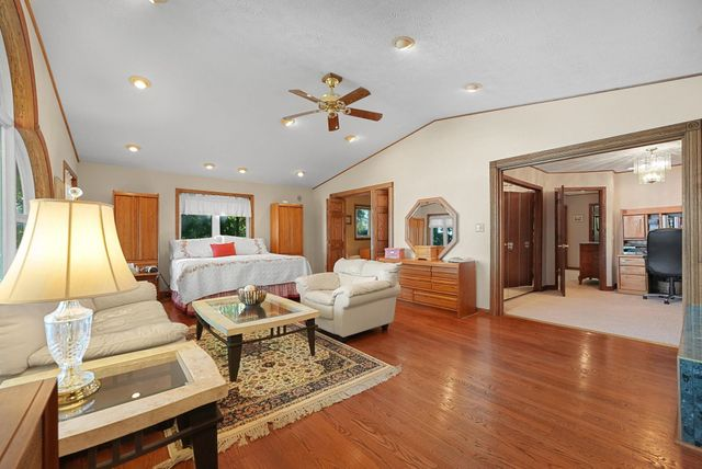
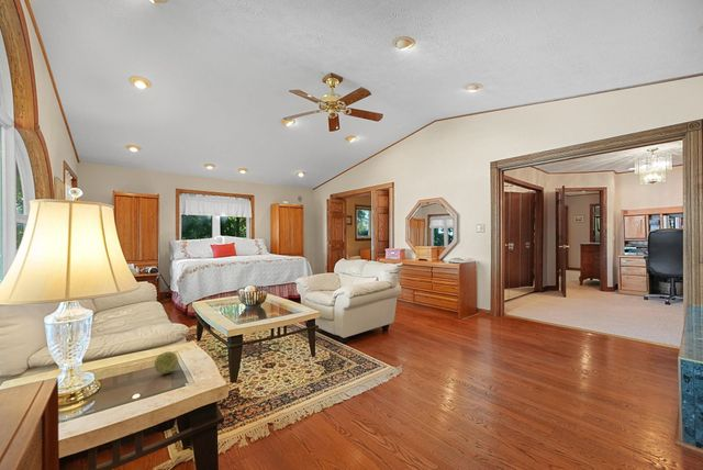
+ decorative ball [153,350,179,374]
